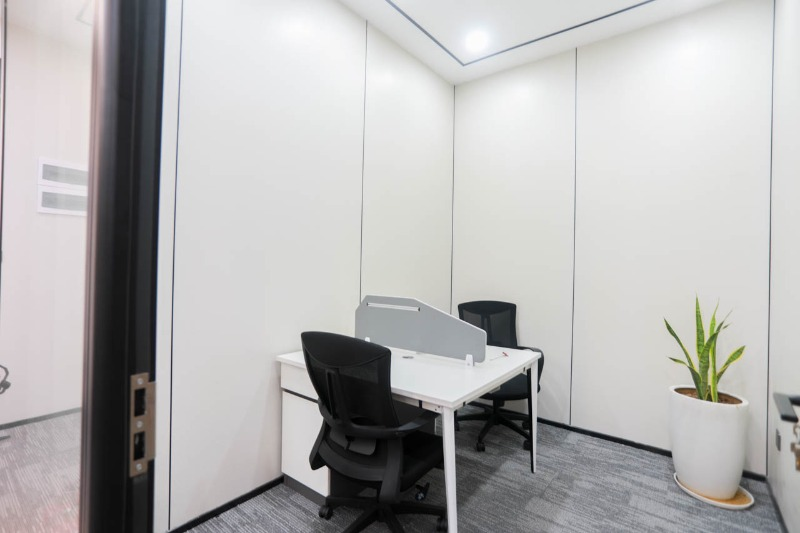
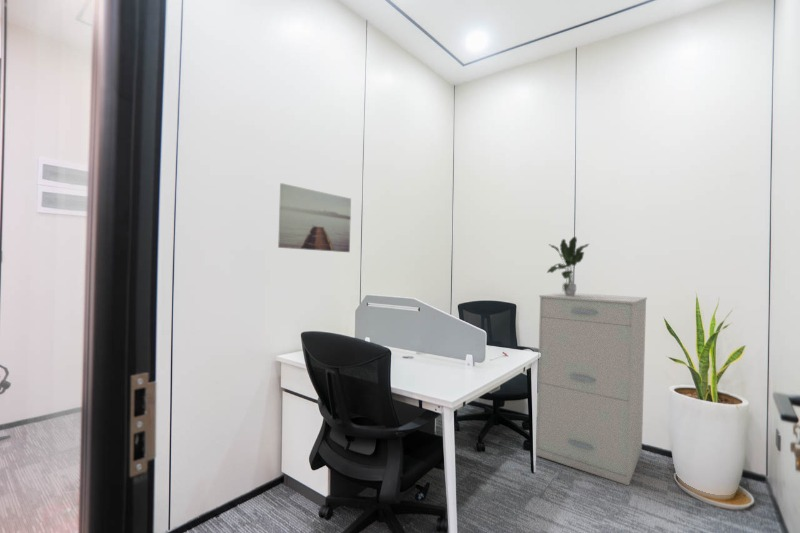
+ wall art [277,182,352,253]
+ filing cabinet [535,292,648,487]
+ potted plant [546,236,590,296]
